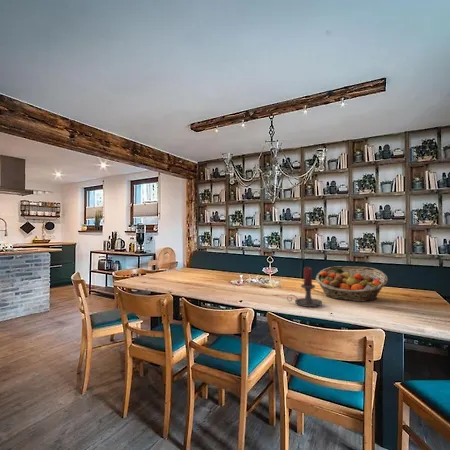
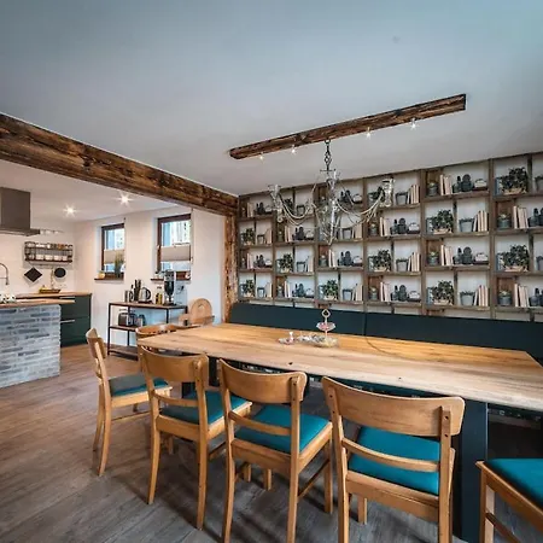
- candle holder [286,266,323,308]
- fruit basket [315,265,389,302]
